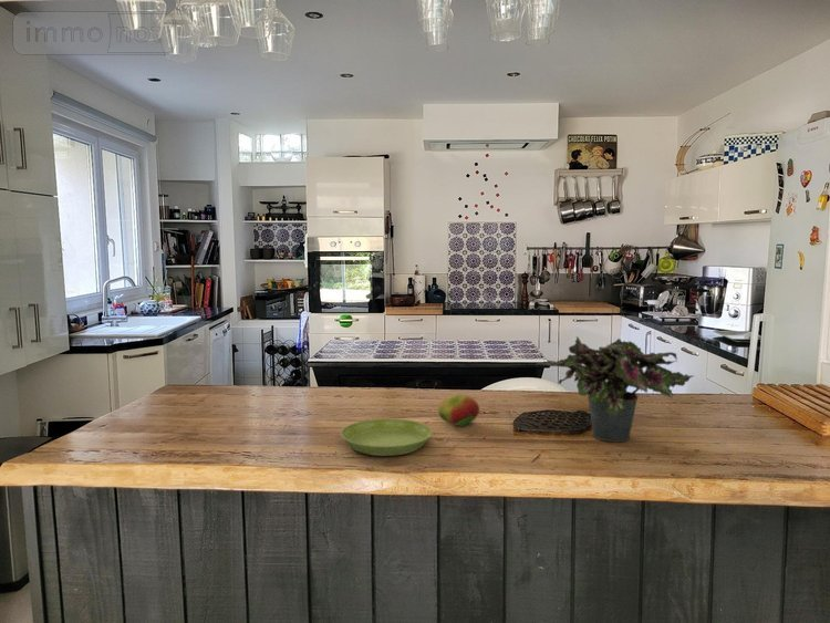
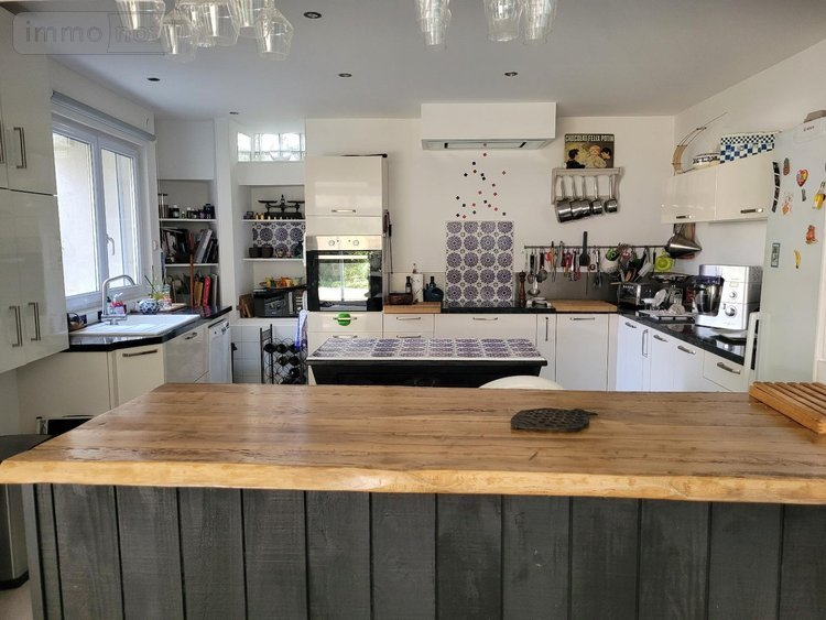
- saucer [340,417,433,457]
- potted plant [536,335,695,443]
- fruit [437,394,480,427]
